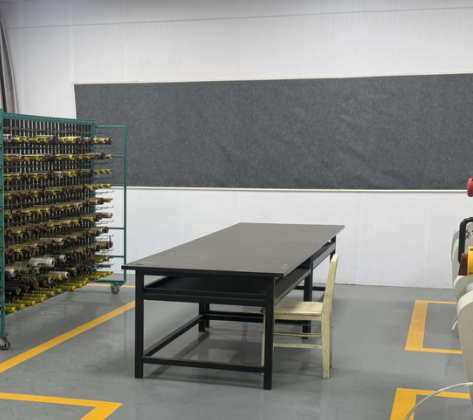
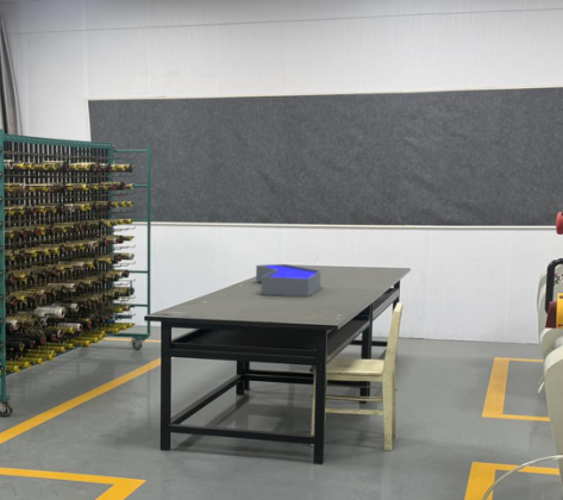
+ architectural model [255,263,321,298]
